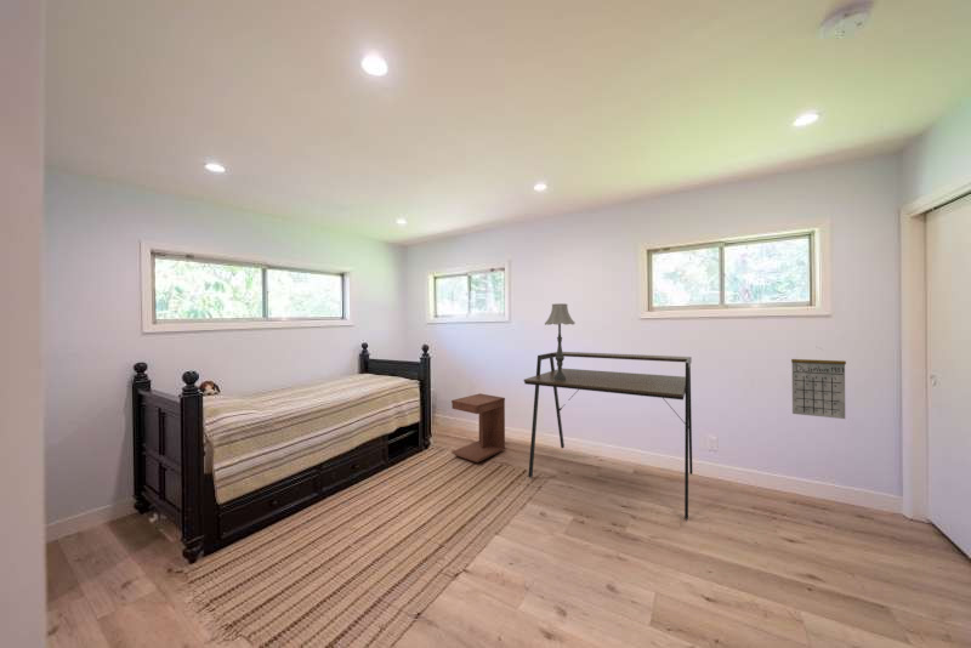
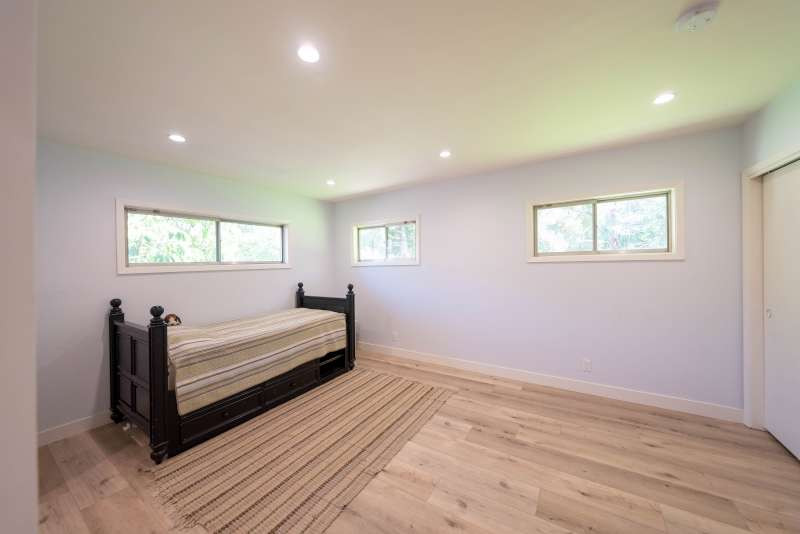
- side table [450,393,506,464]
- calendar [790,346,847,420]
- desk [523,351,693,521]
- table lamp [544,302,577,381]
